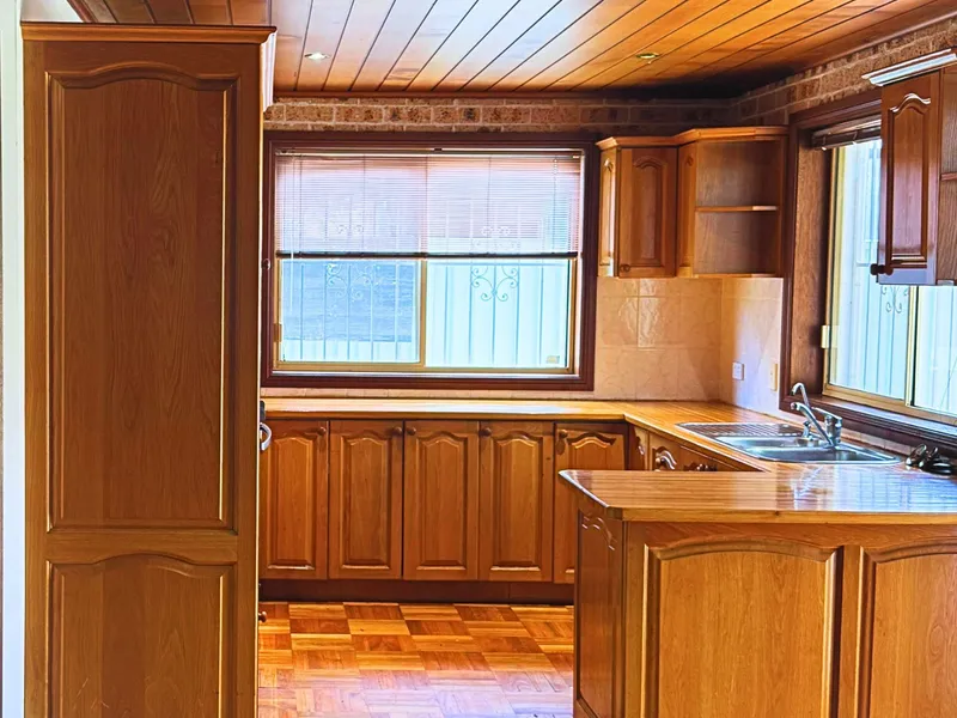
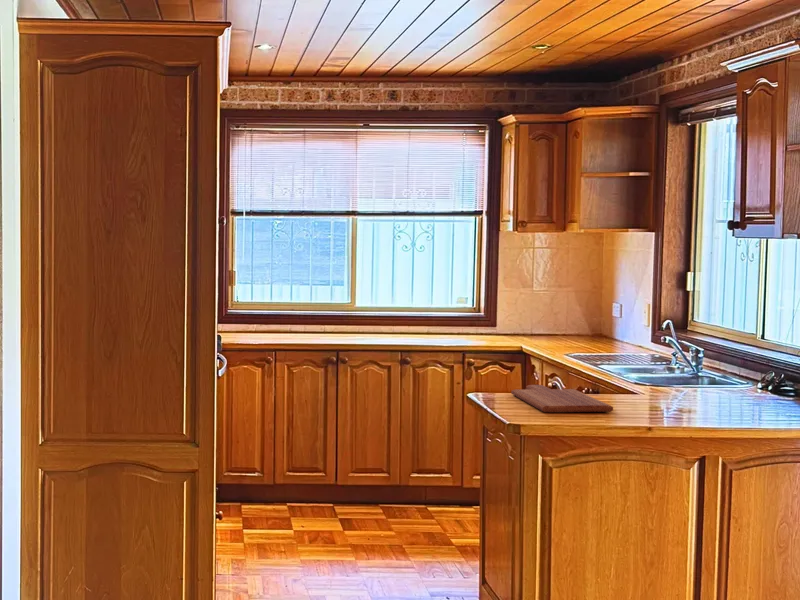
+ cutting board [510,384,614,413]
